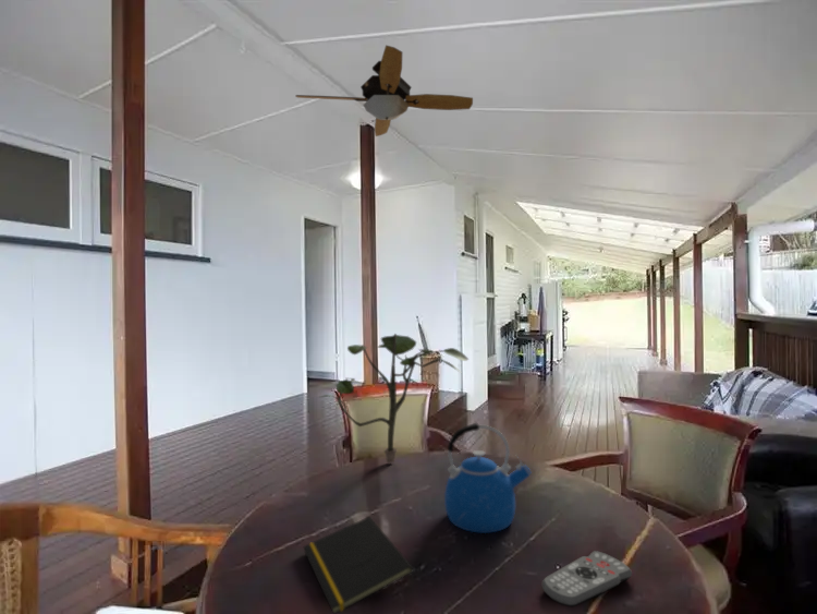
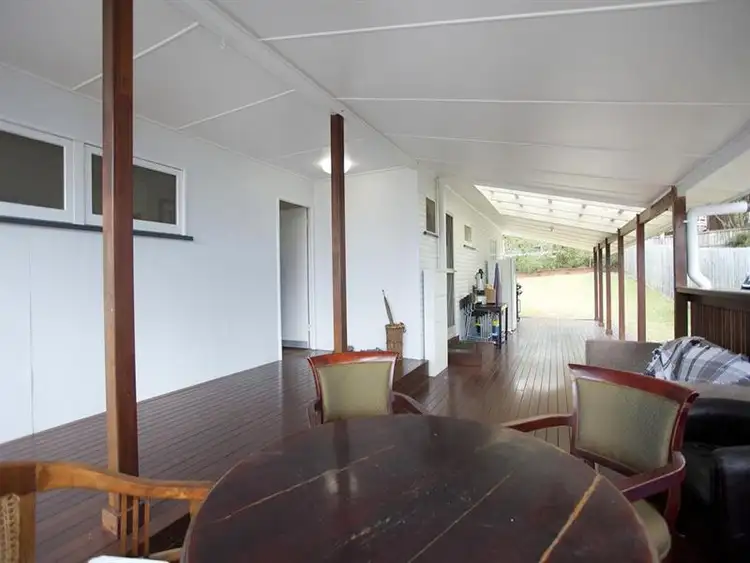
- potted plant [316,333,470,463]
- ceiling fan [294,44,474,137]
- kettle [443,422,533,534]
- remote control [541,550,633,607]
- notepad [303,516,414,614]
